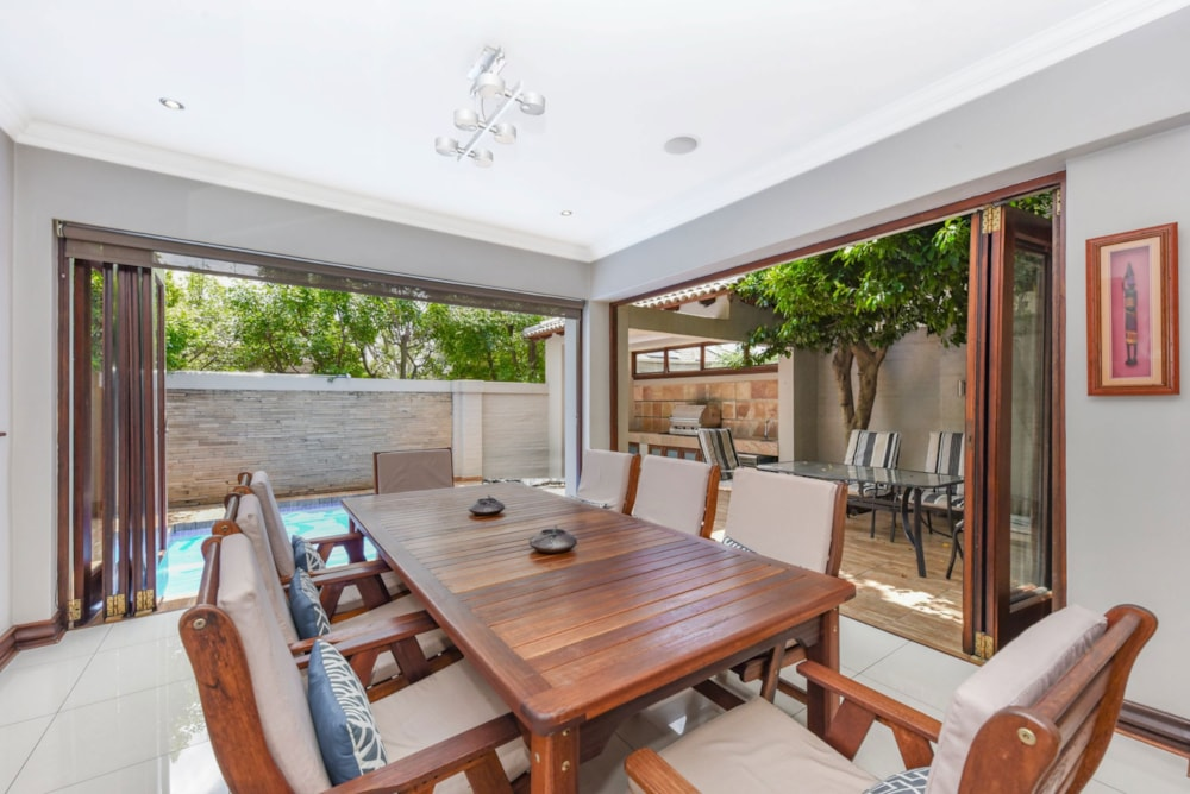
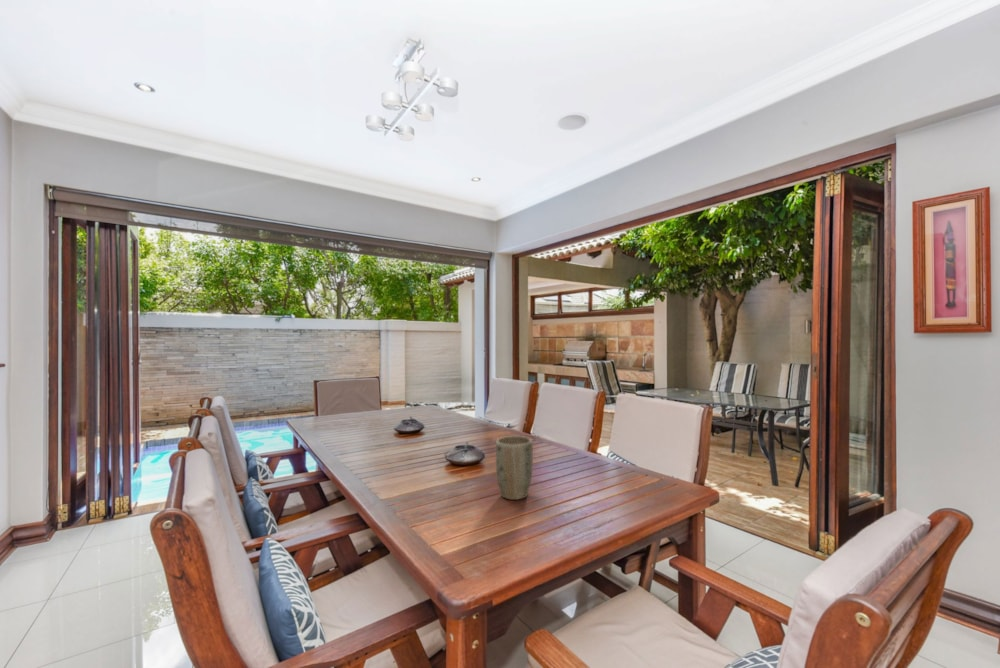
+ plant pot [495,435,534,501]
